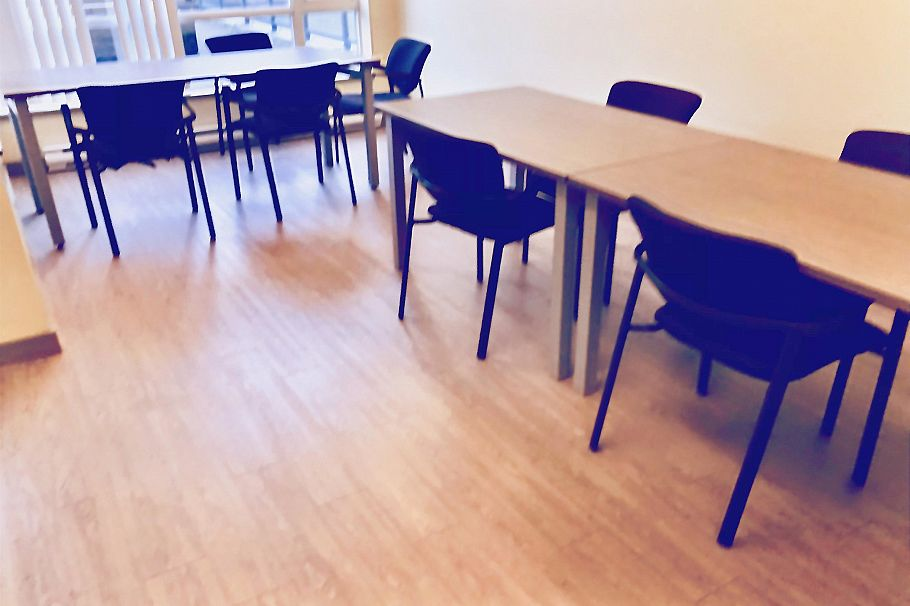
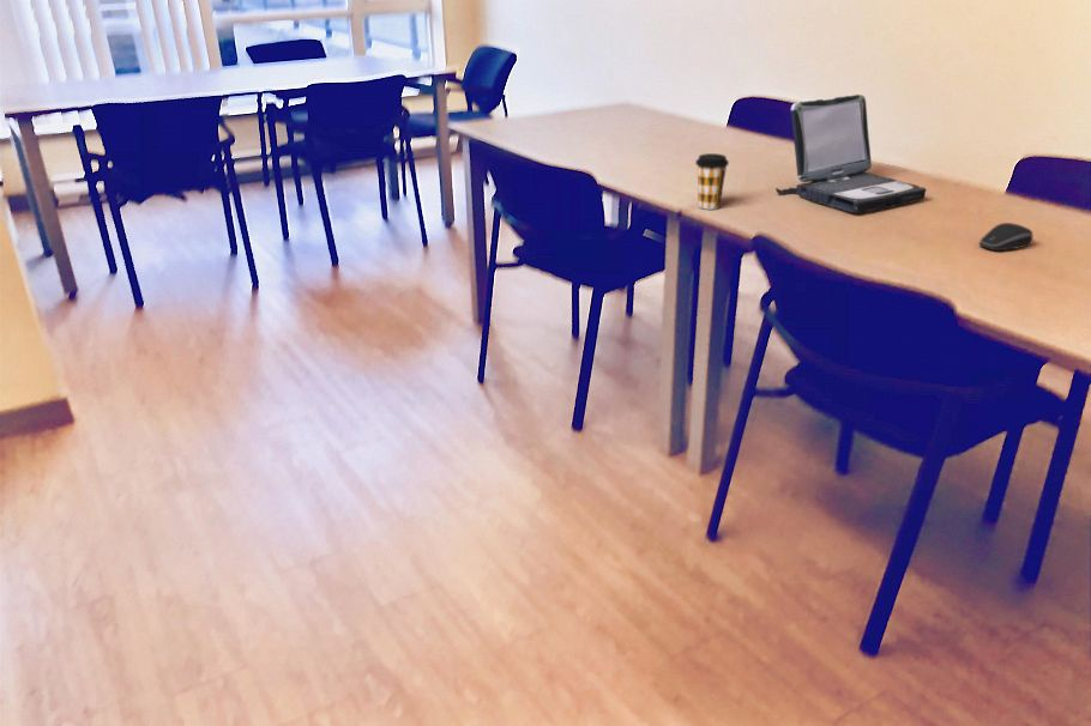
+ coffee cup [694,152,730,211]
+ computer mouse [978,222,1035,252]
+ laptop [774,93,928,214]
